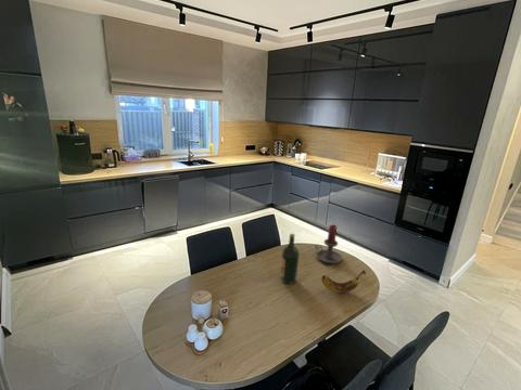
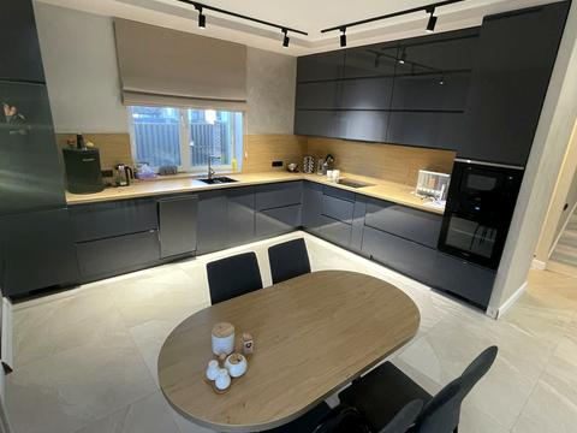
- banana [320,269,367,295]
- wine bottle [279,233,300,284]
- candle holder [314,223,343,265]
